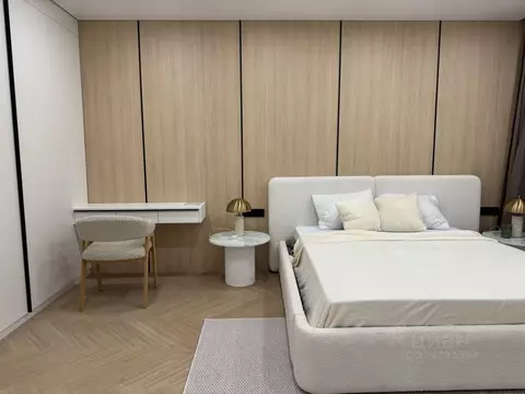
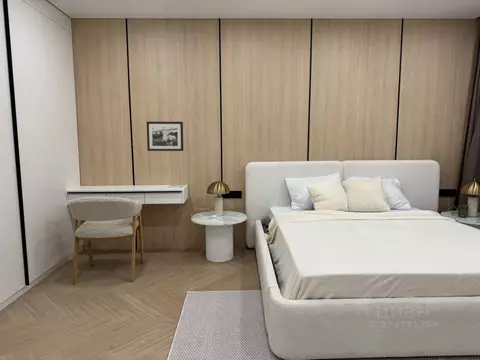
+ picture frame [146,121,184,152]
